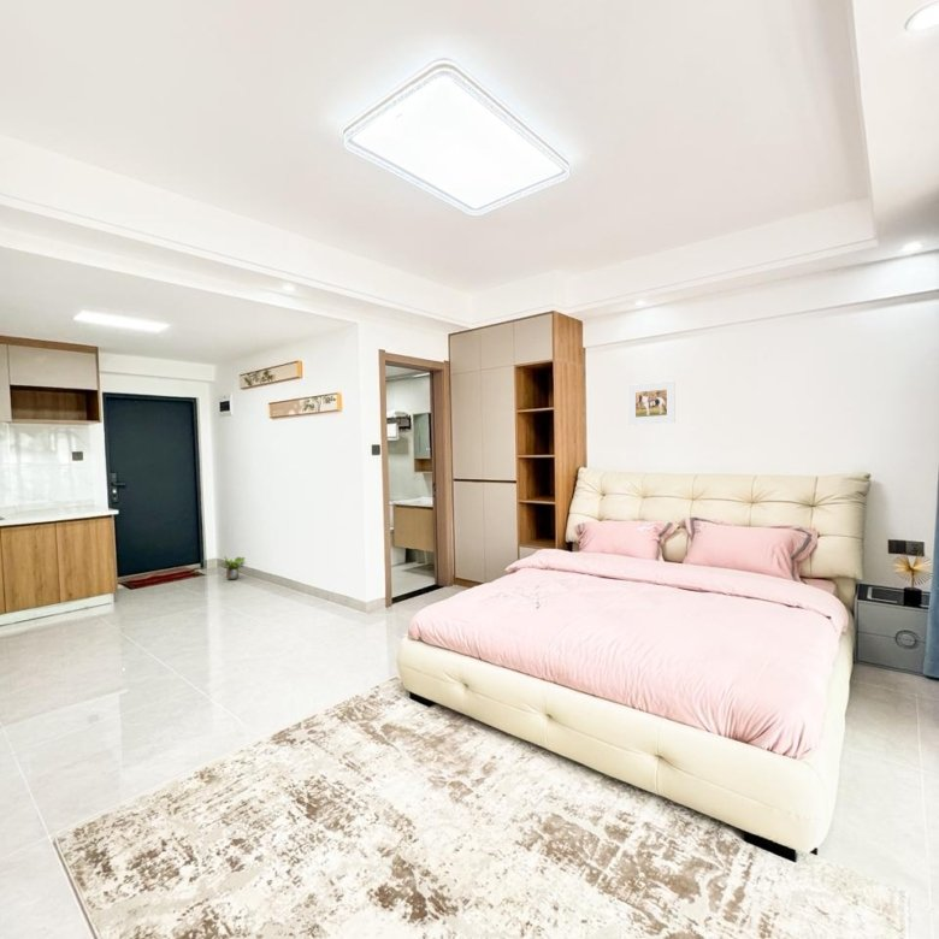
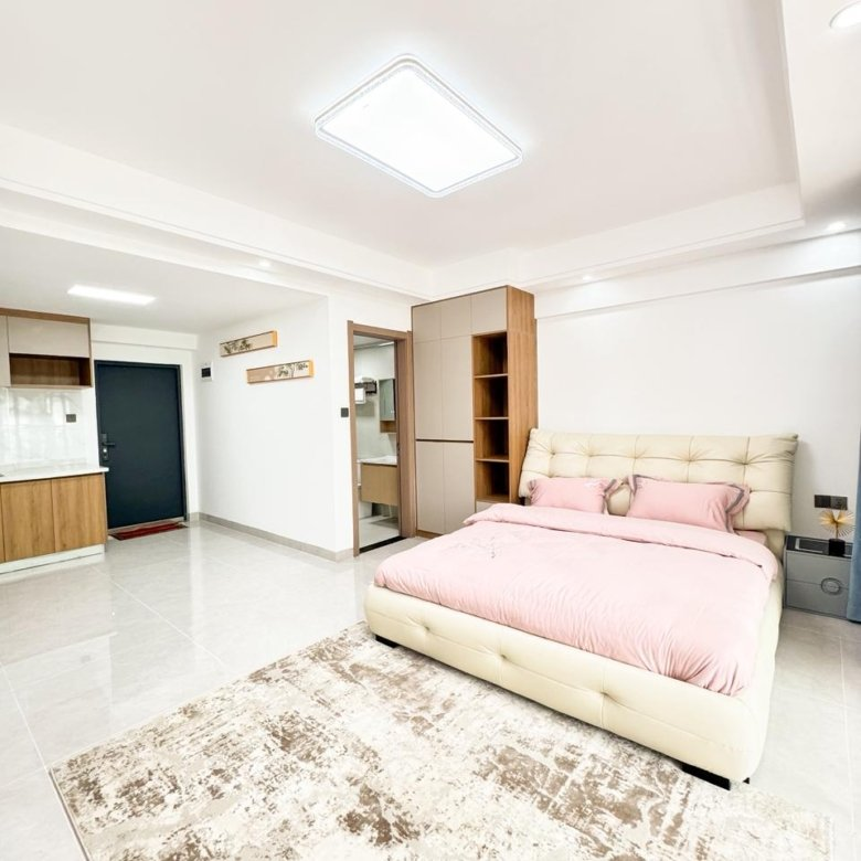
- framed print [627,379,677,426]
- potted plant [219,555,246,580]
